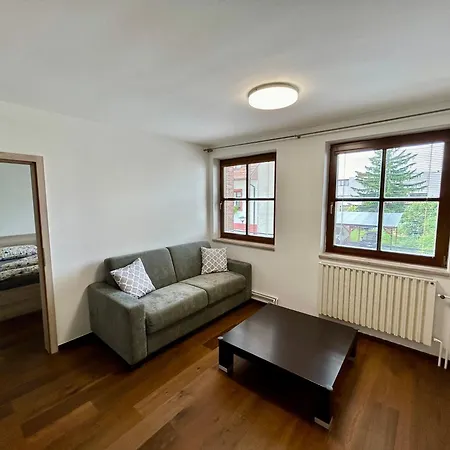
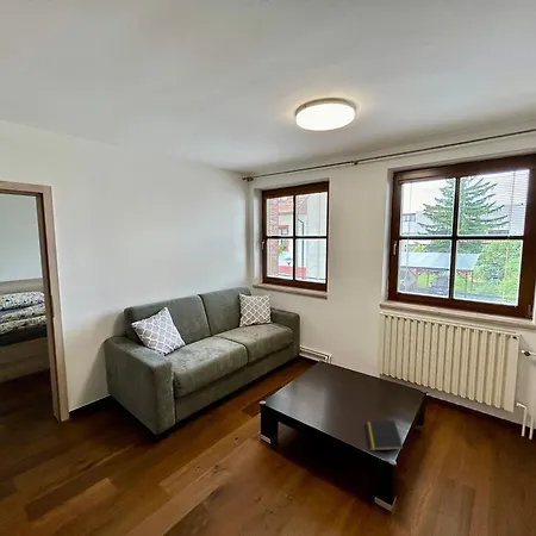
+ notepad [364,419,405,451]
